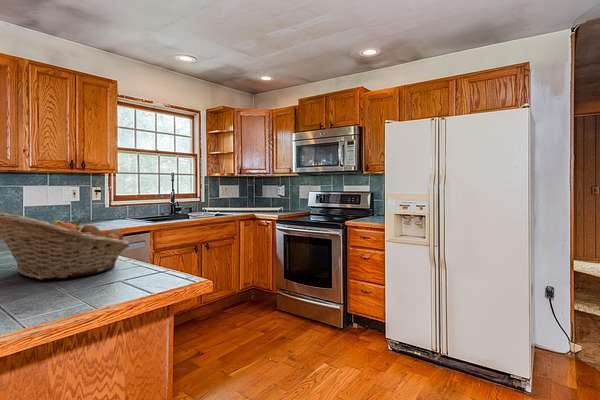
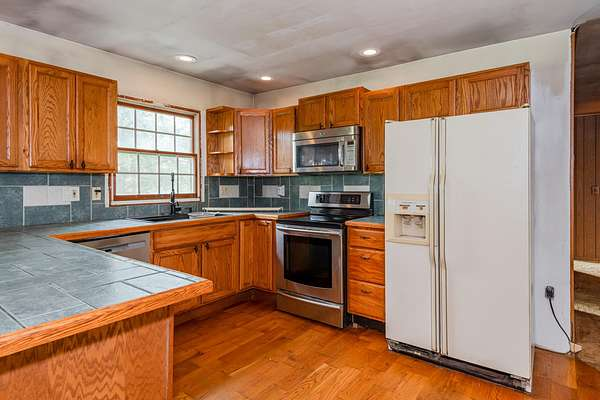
- fruit basket [0,211,130,281]
